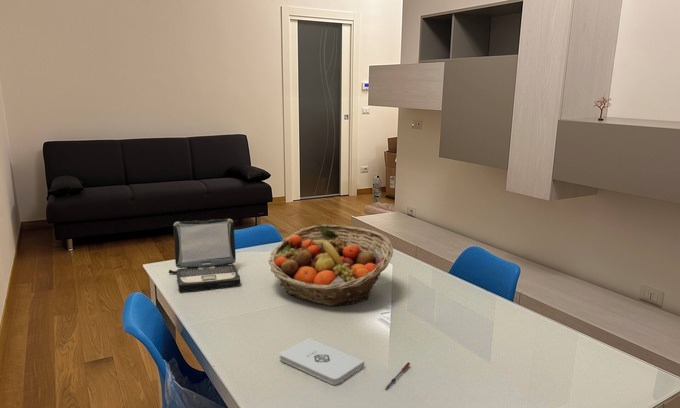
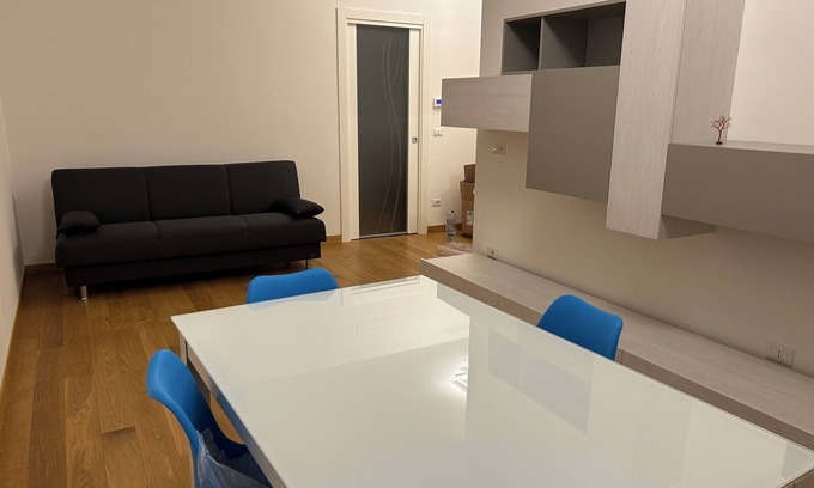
- fruit basket [267,224,394,307]
- notepad [279,337,365,386]
- laptop [168,218,241,292]
- pen [384,361,411,390]
